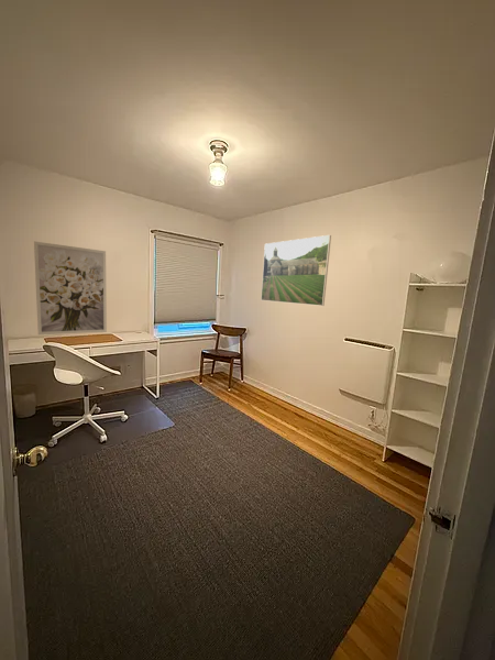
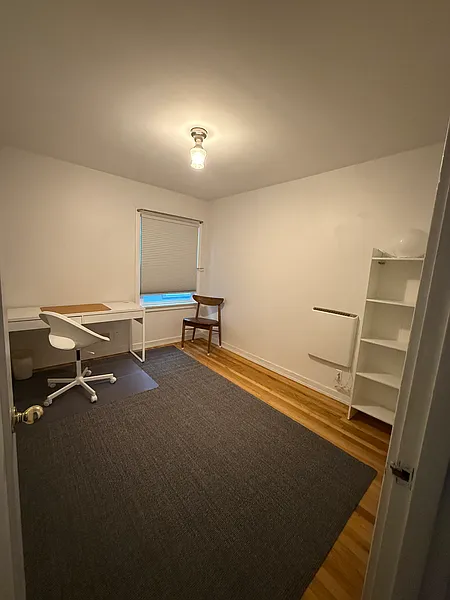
- wall art [33,240,108,336]
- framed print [260,234,332,307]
